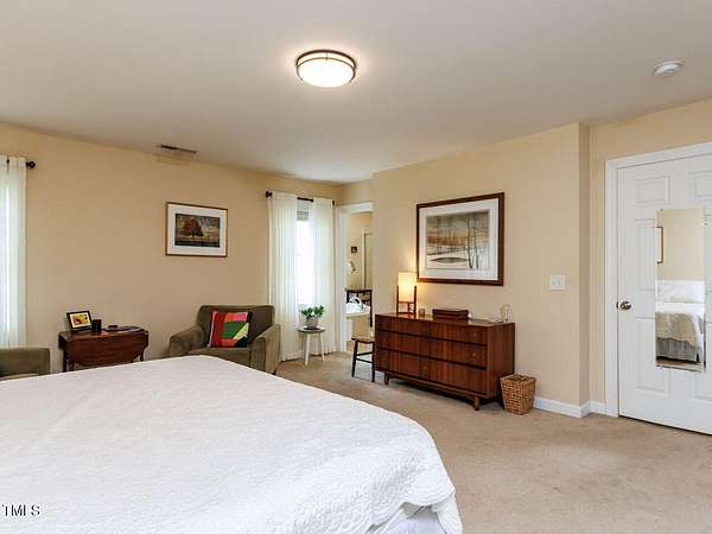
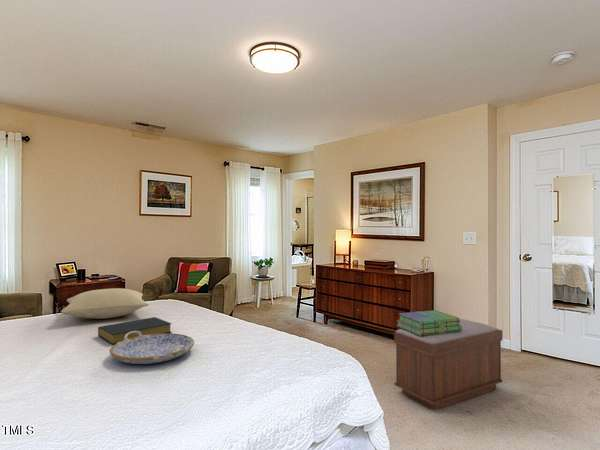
+ pillow [60,287,149,320]
+ hardback book [97,316,172,345]
+ serving tray [109,331,195,365]
+ stack of books [396,309,462,336]
+ bench [393,318,504,411]
